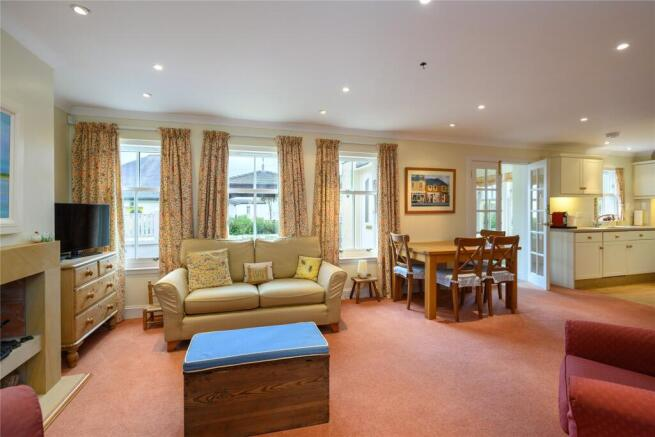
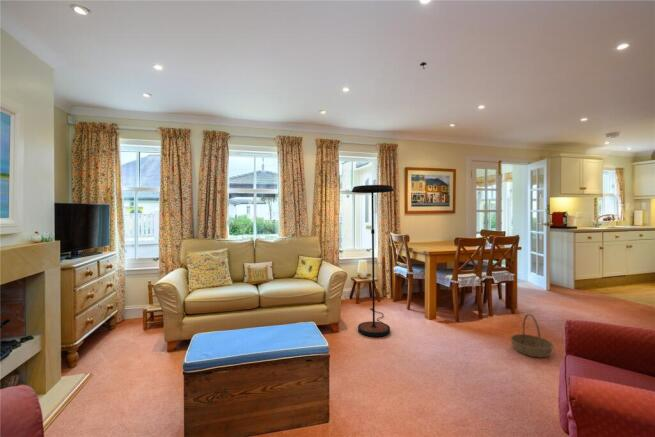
+ basket [509,313,555,358]
+ floor lamp [350,184,395,338]
